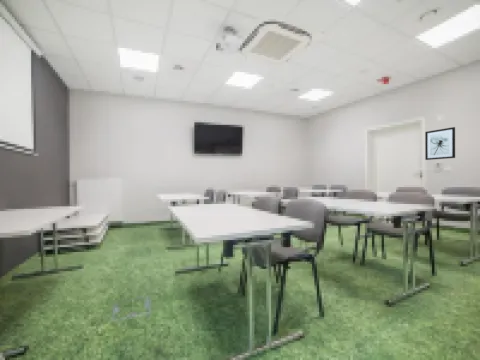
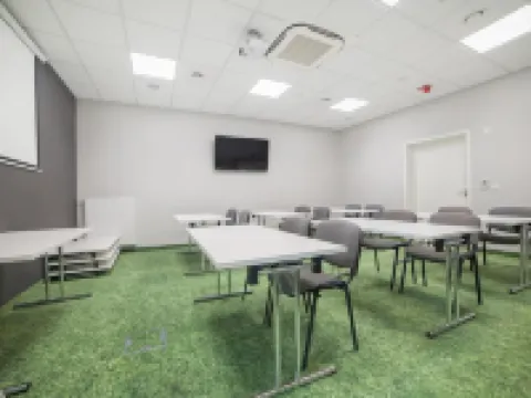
- wall art [424,126,456,161]
